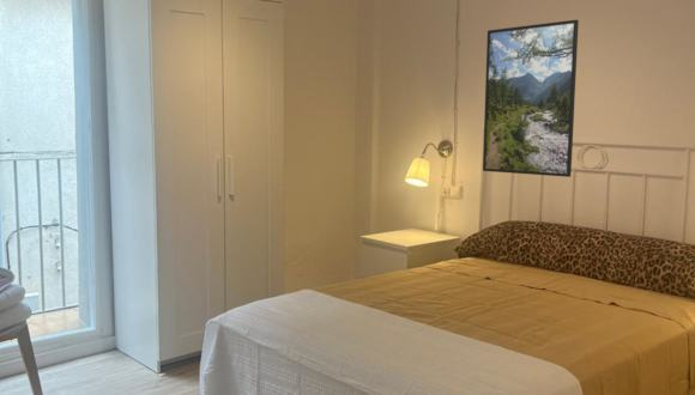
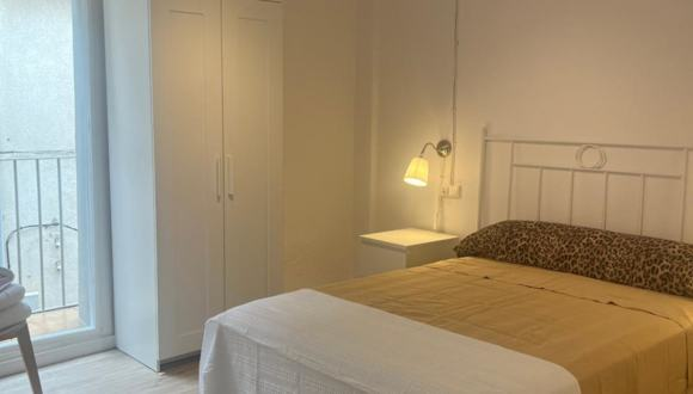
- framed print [482,19,580,178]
